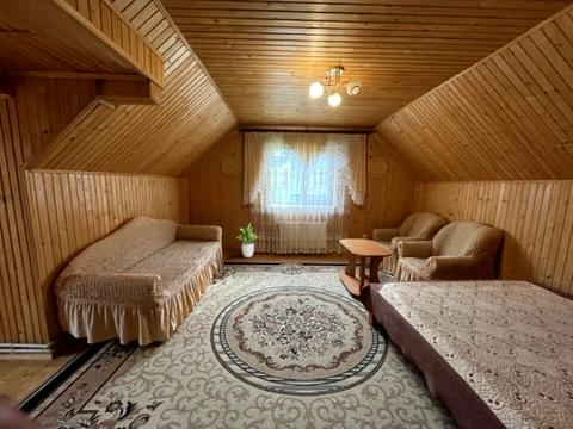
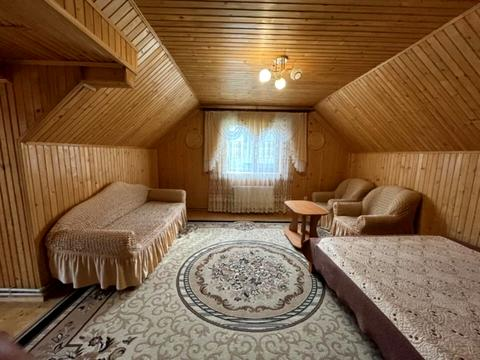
- potted plant [235,222,259,259]
